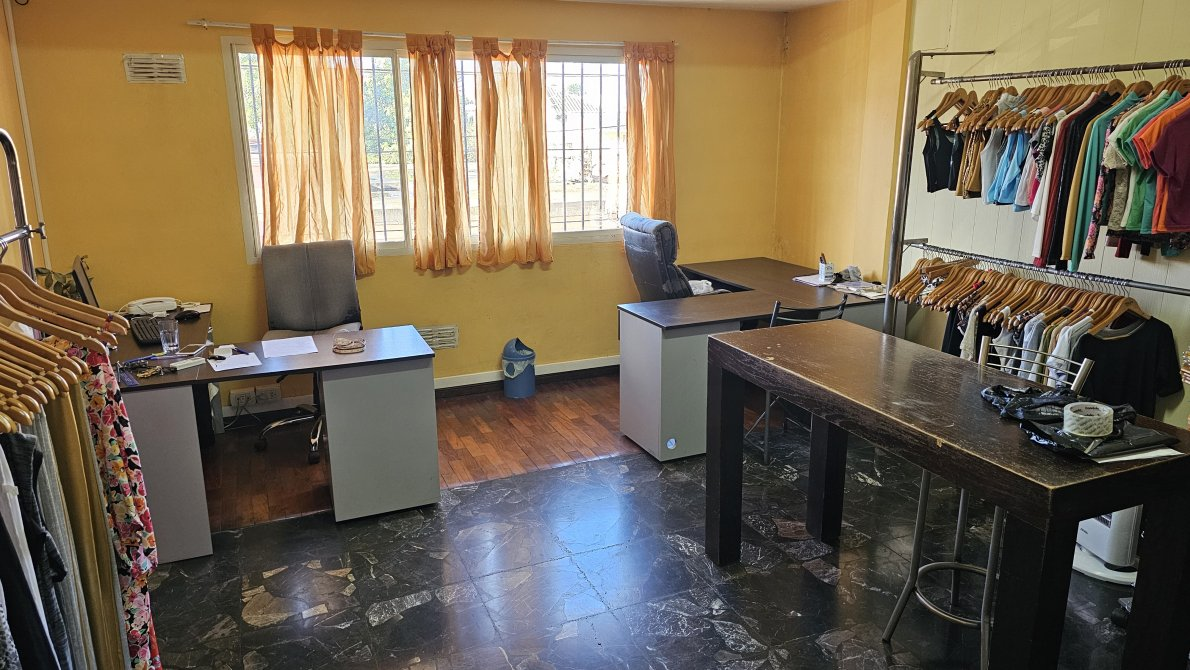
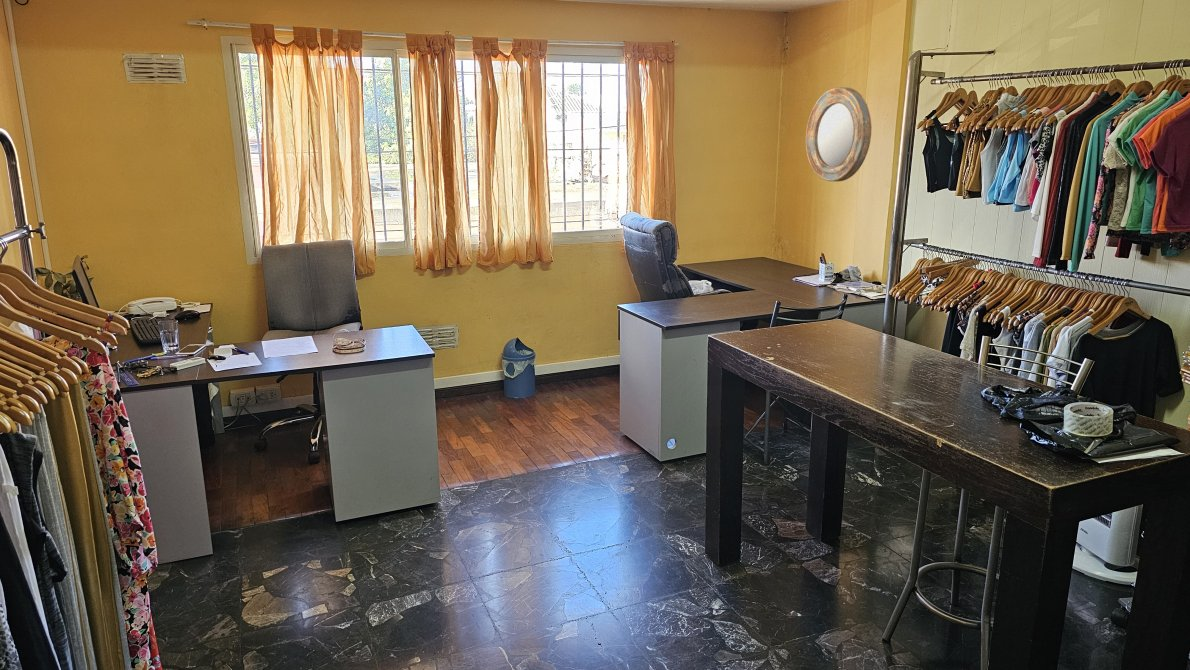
+ home mirror [805,86,872,182]
